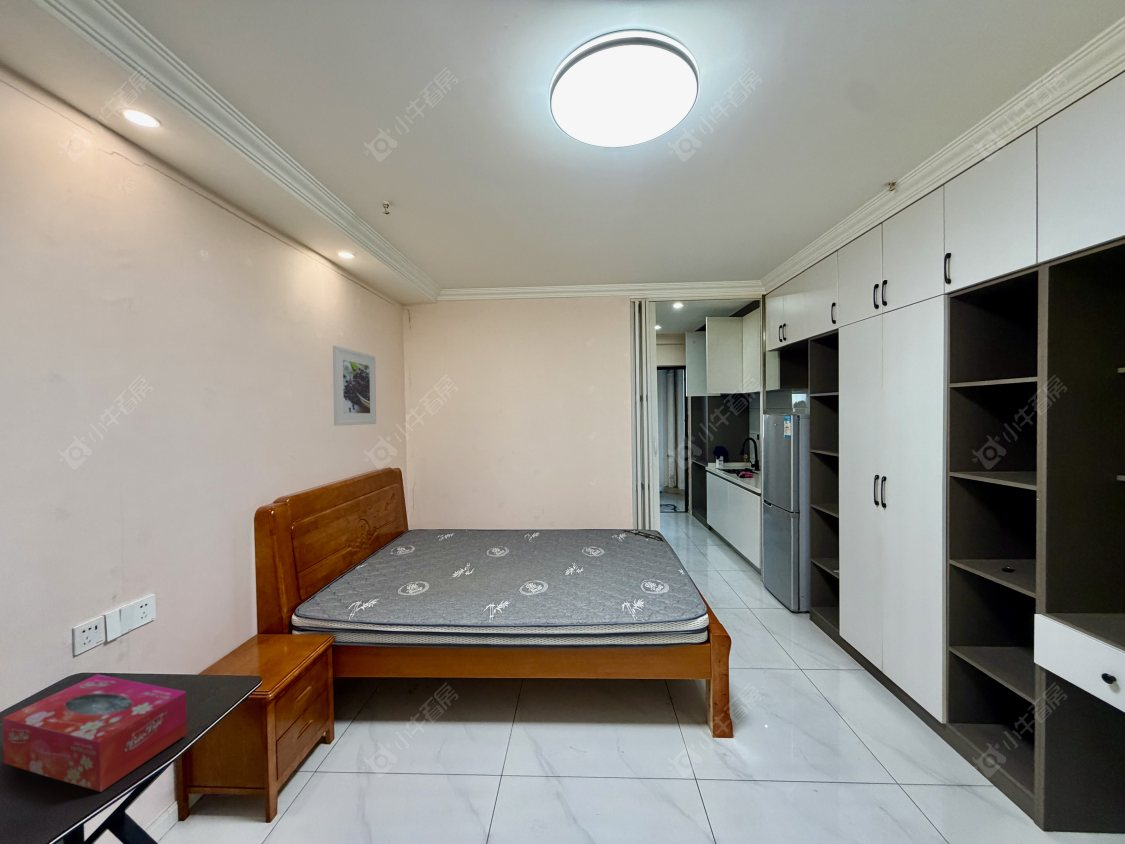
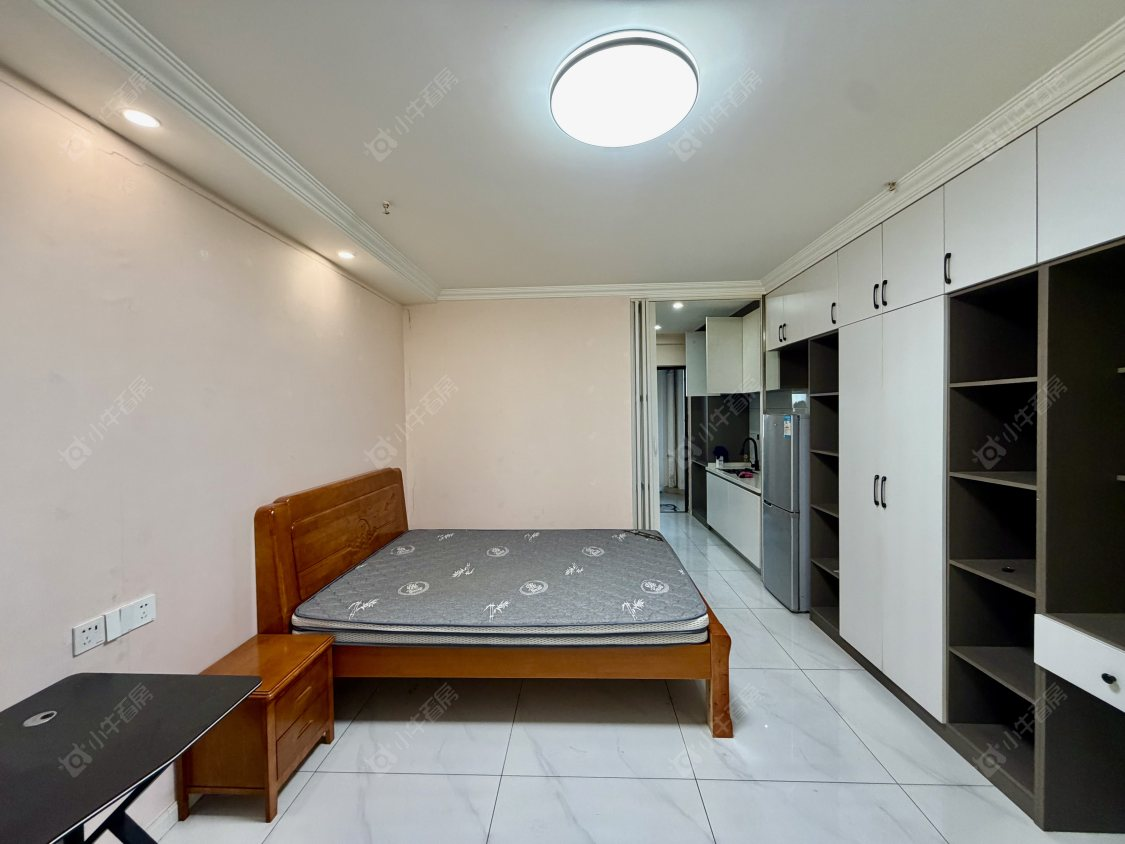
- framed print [332,344,377,427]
- tissue box [2,673,188,793]
